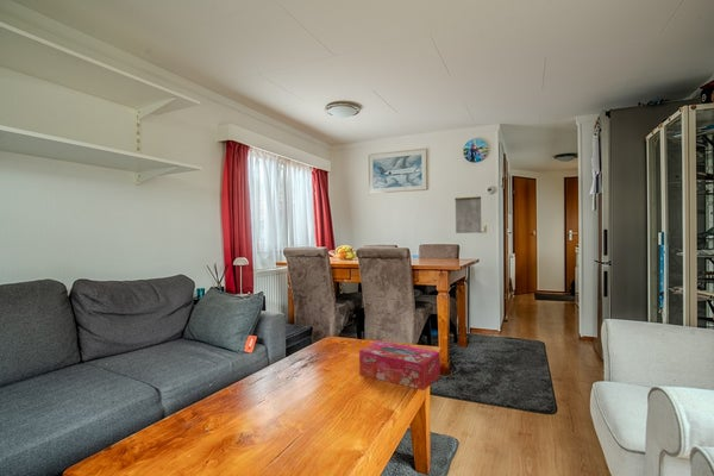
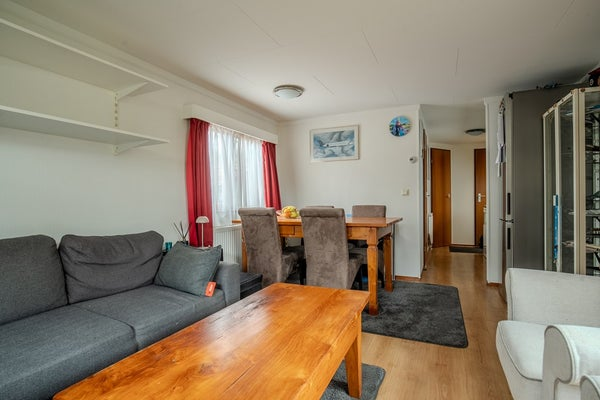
- tissue box [358,340,441,392]
- calendar [453,190,482,234]
